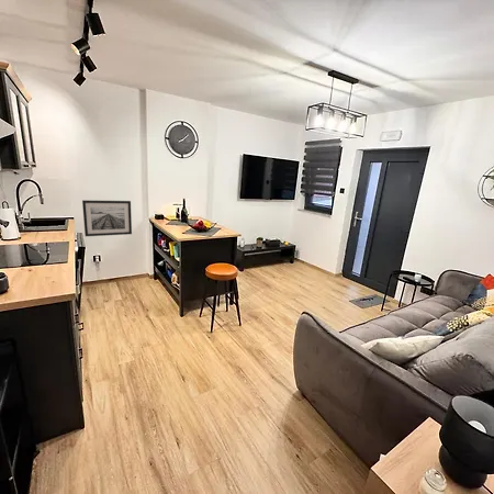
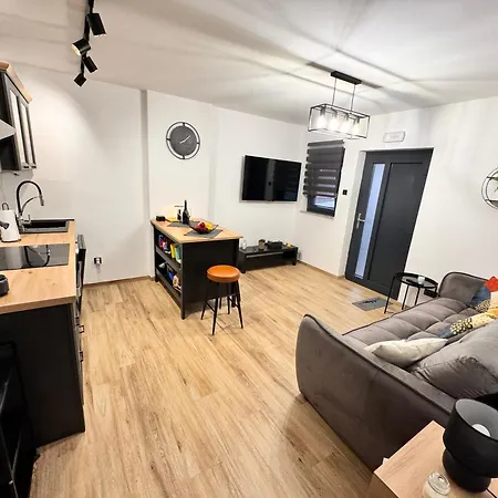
- wall art [81,199,133,237]
